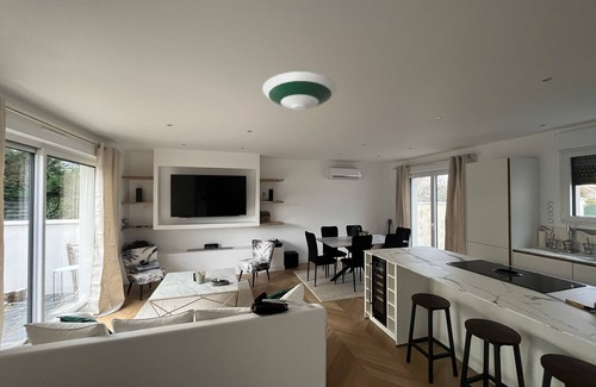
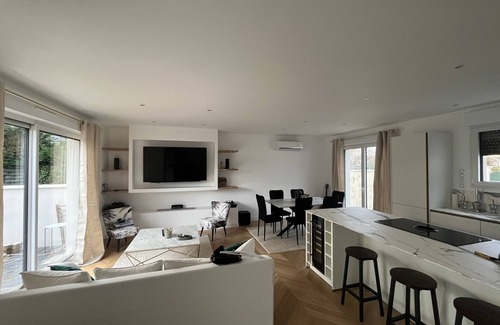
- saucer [261,70,339,112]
